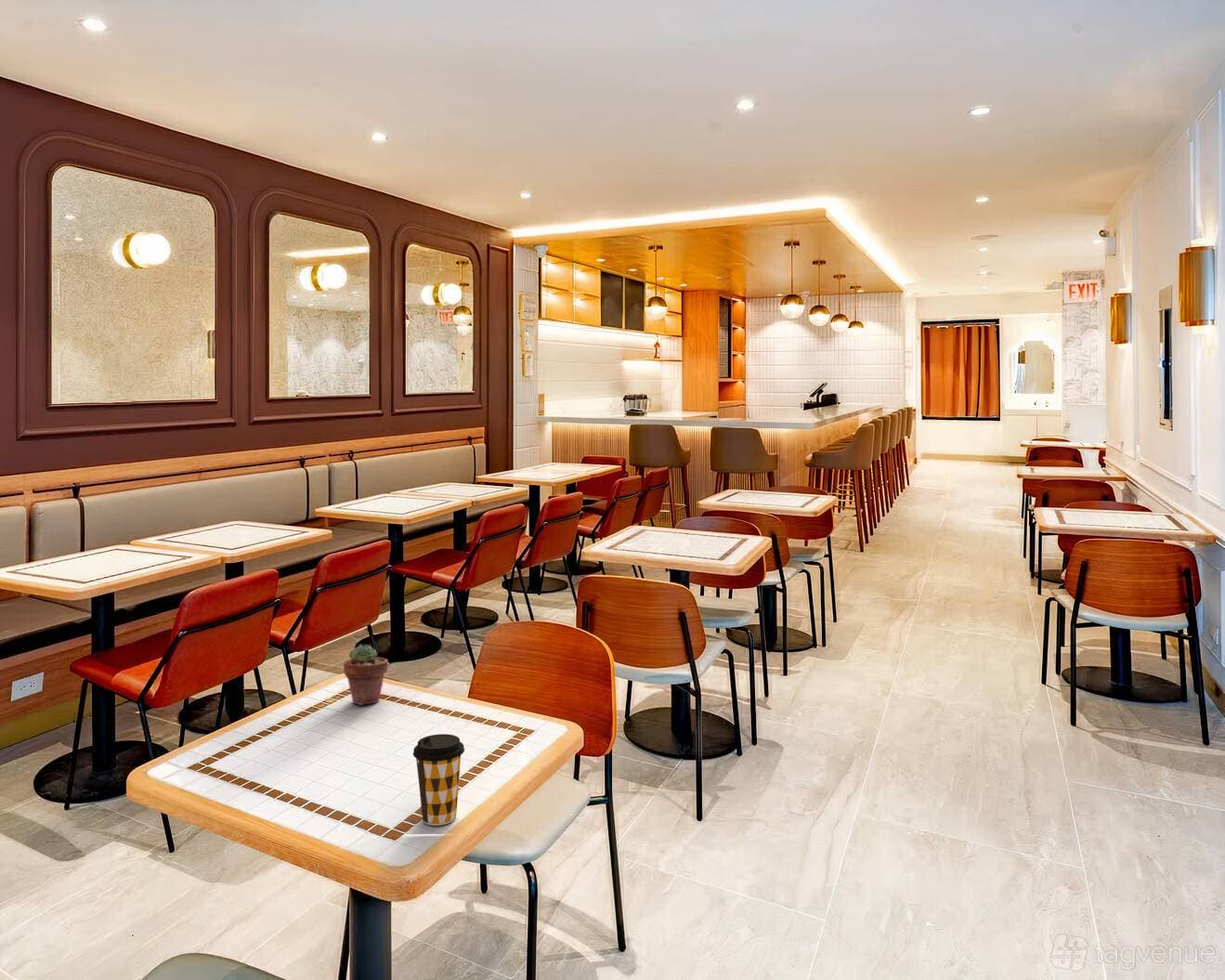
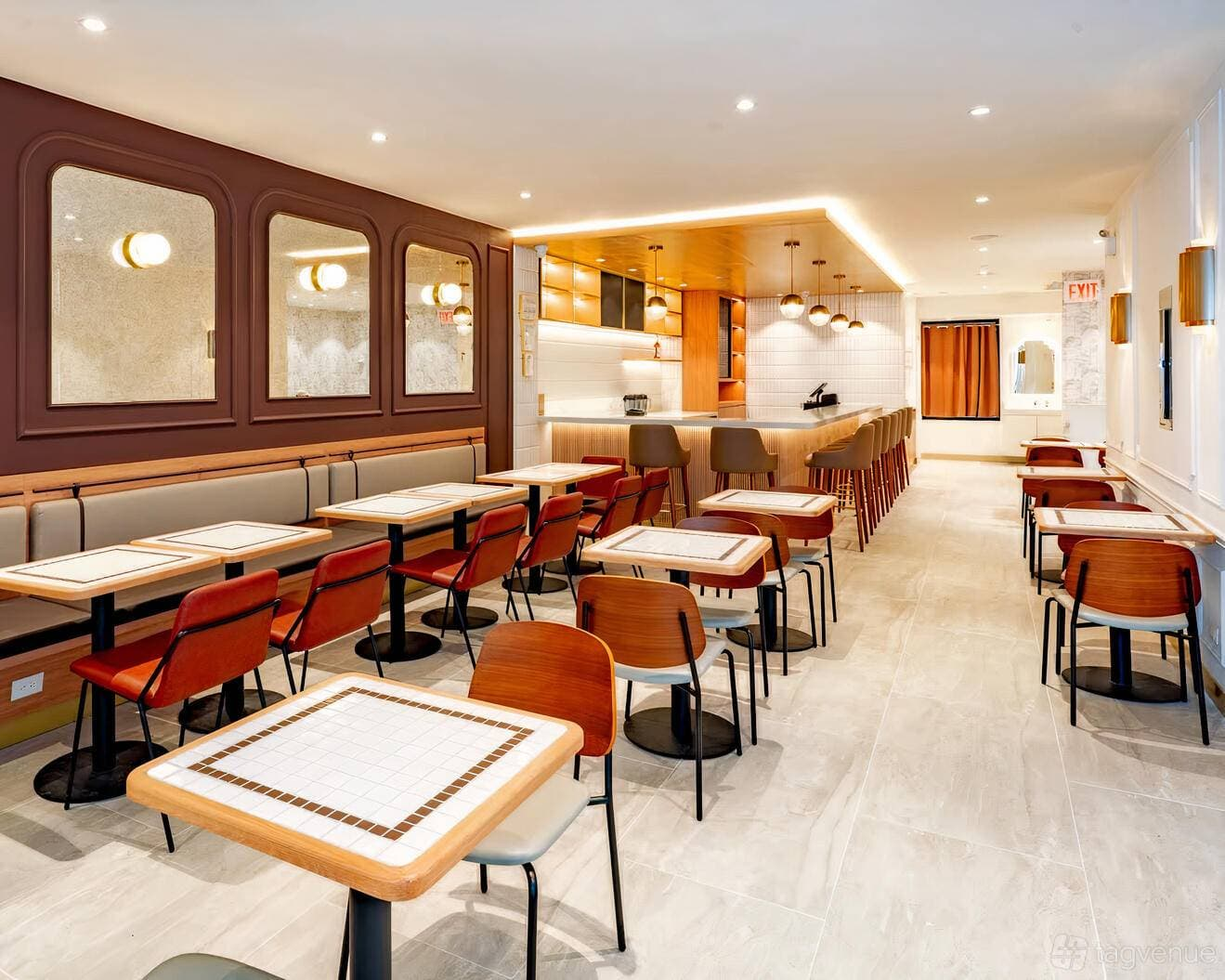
- coffee cup [412,733,465,827]
- potted succulent [343,644,389,706]
